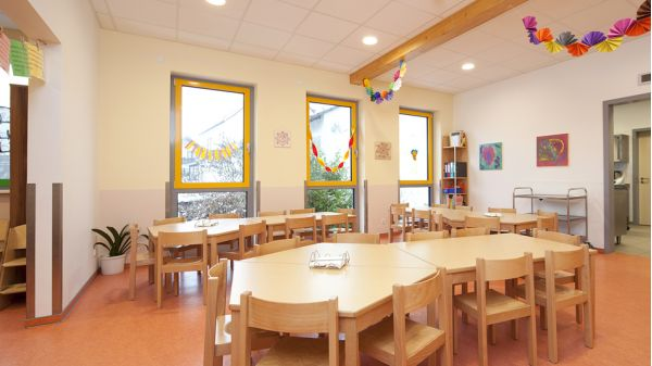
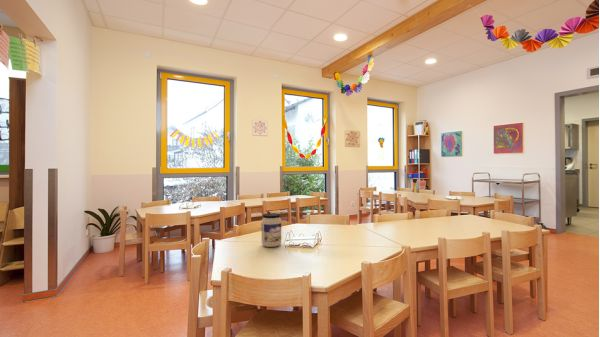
+ jar [261,212,282,248]
